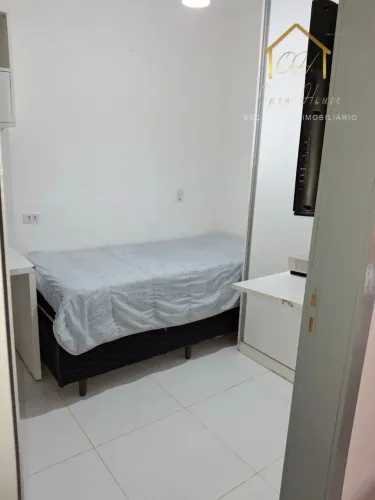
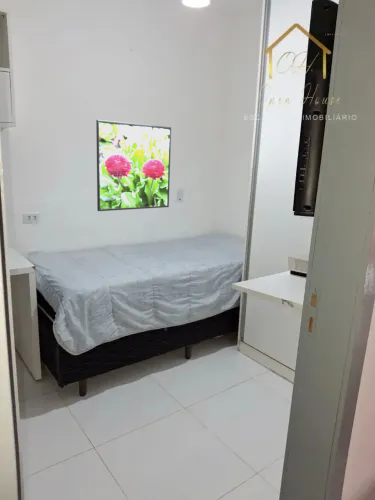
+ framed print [95,119,172,212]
